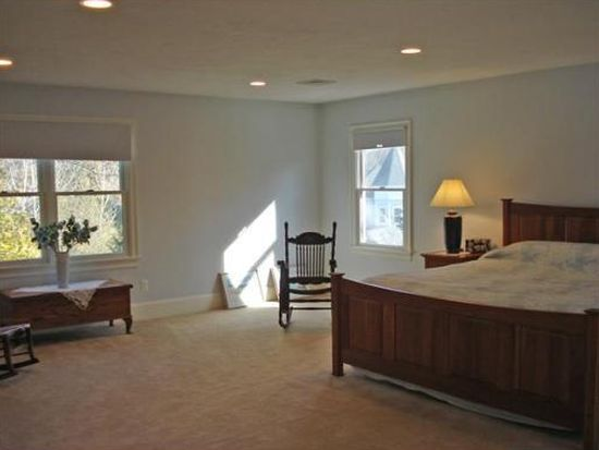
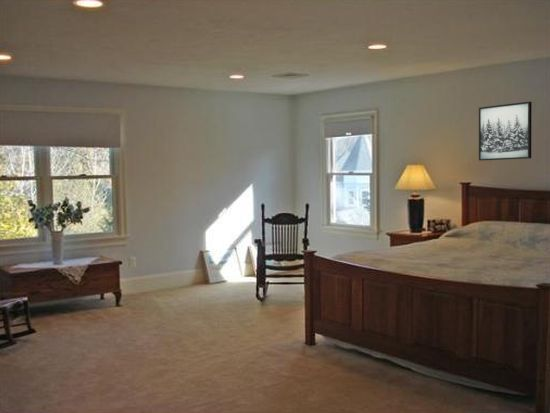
+ wall art [478,100,533,161]
